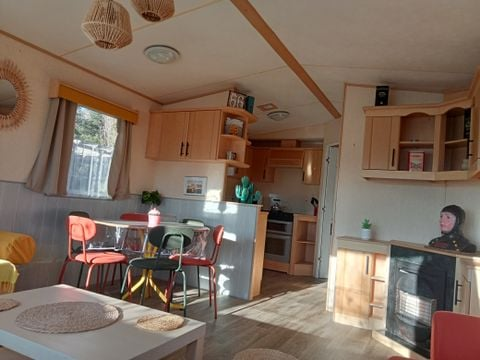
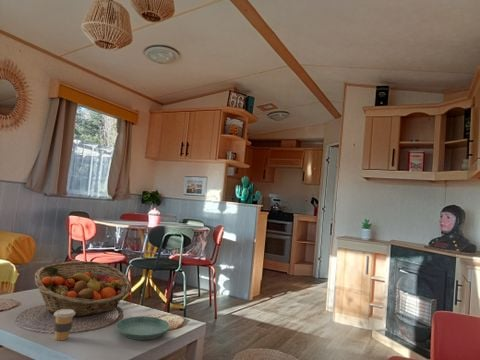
+ coffee cup [53,309,75,341]
+ fruit basket [34,260,132,318]
+ saucer [115,315,170,341]
